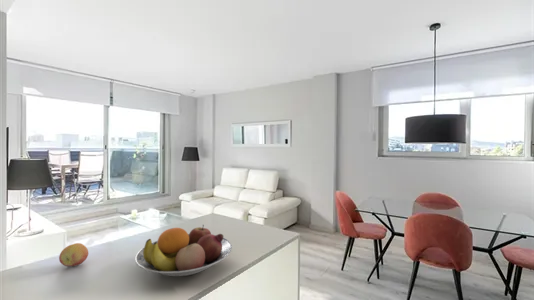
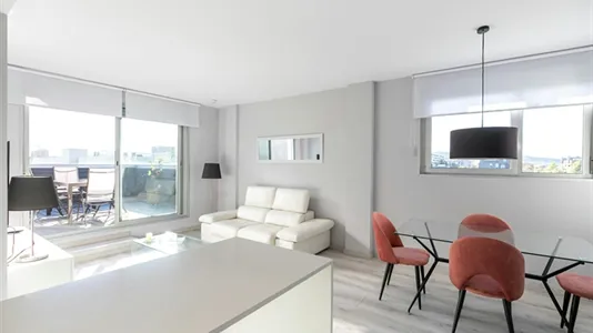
- fruit [58,242,89,267]
- fruit bowl [134,224,233,277]
